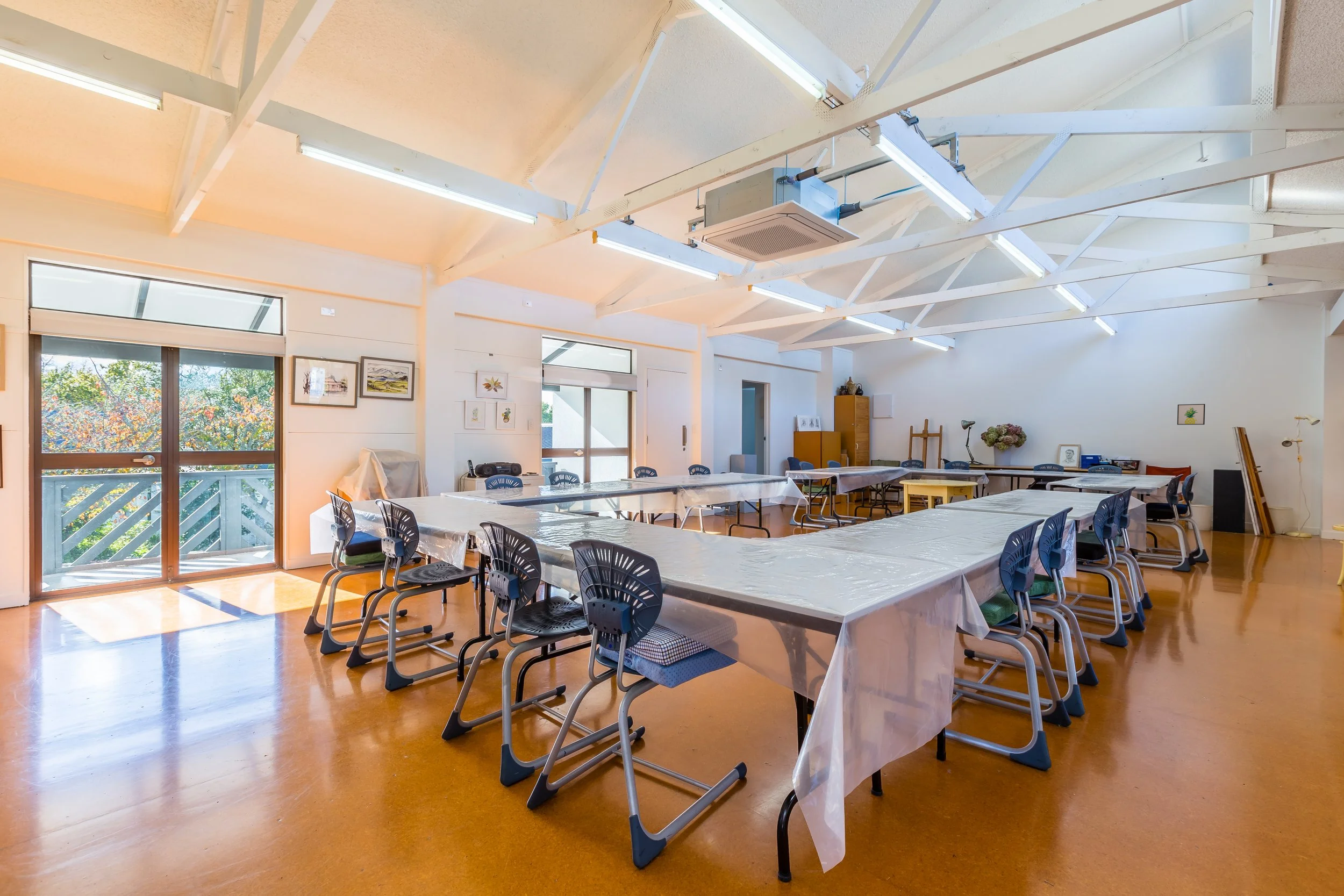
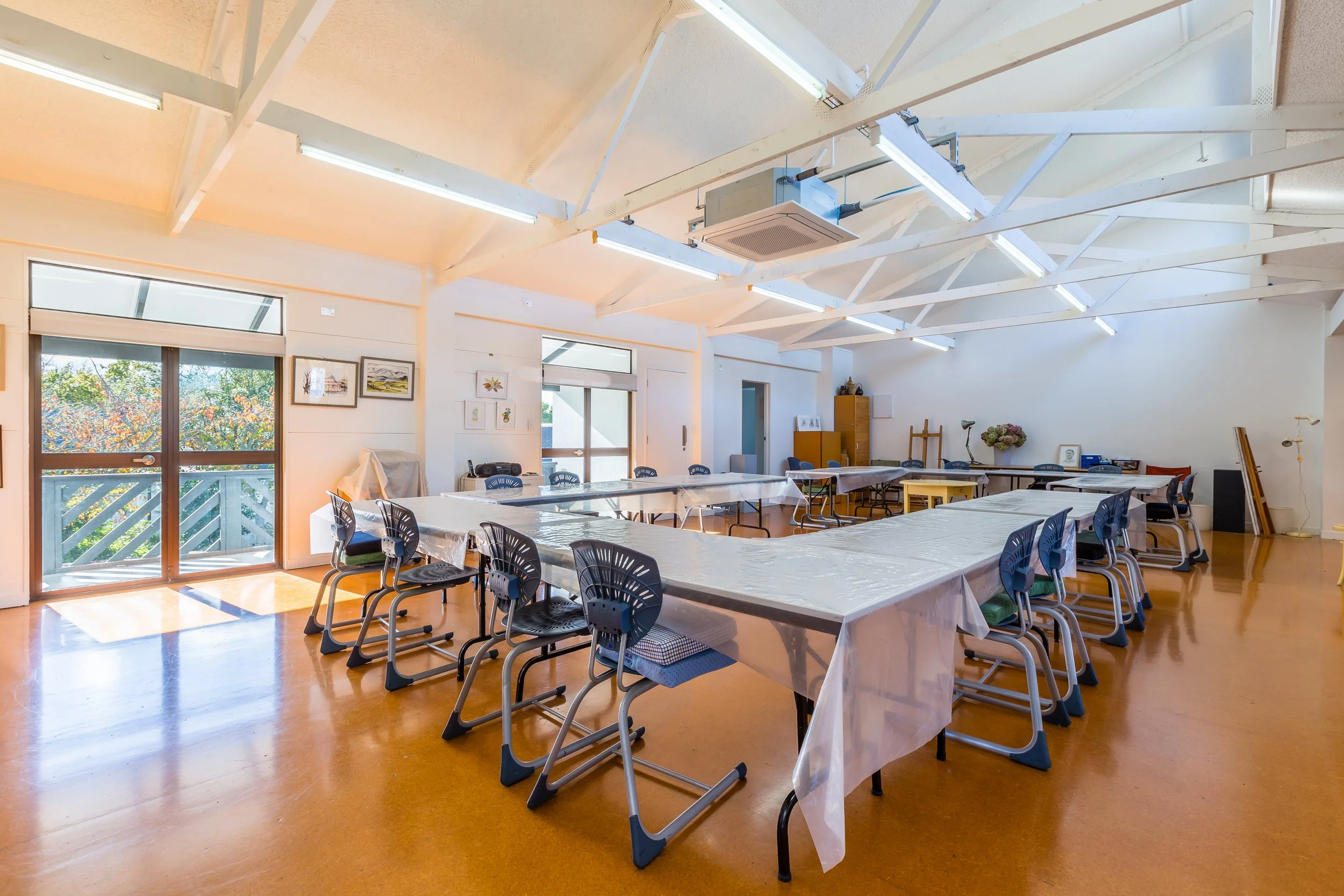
- wall art [1177,404,1206,425]
